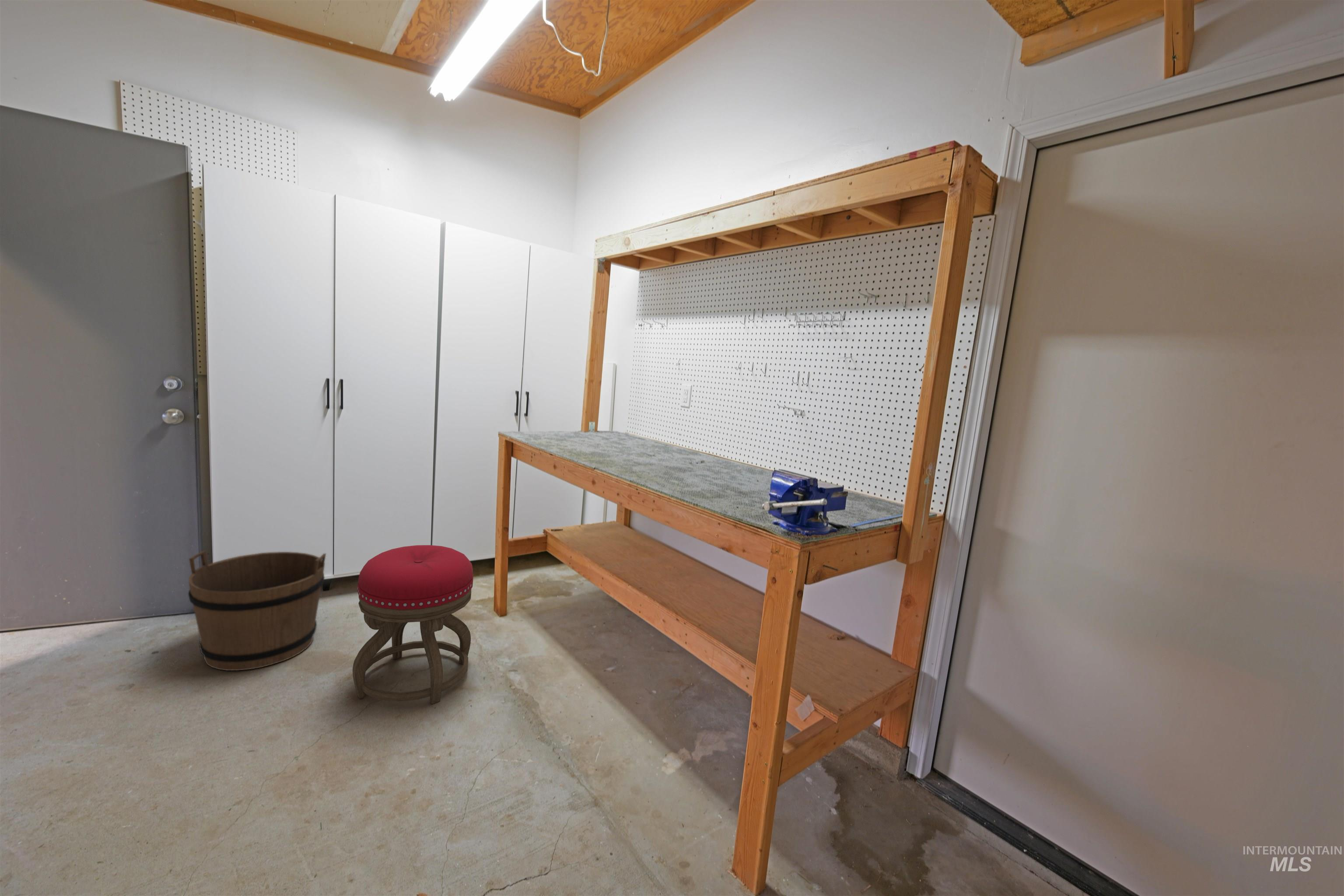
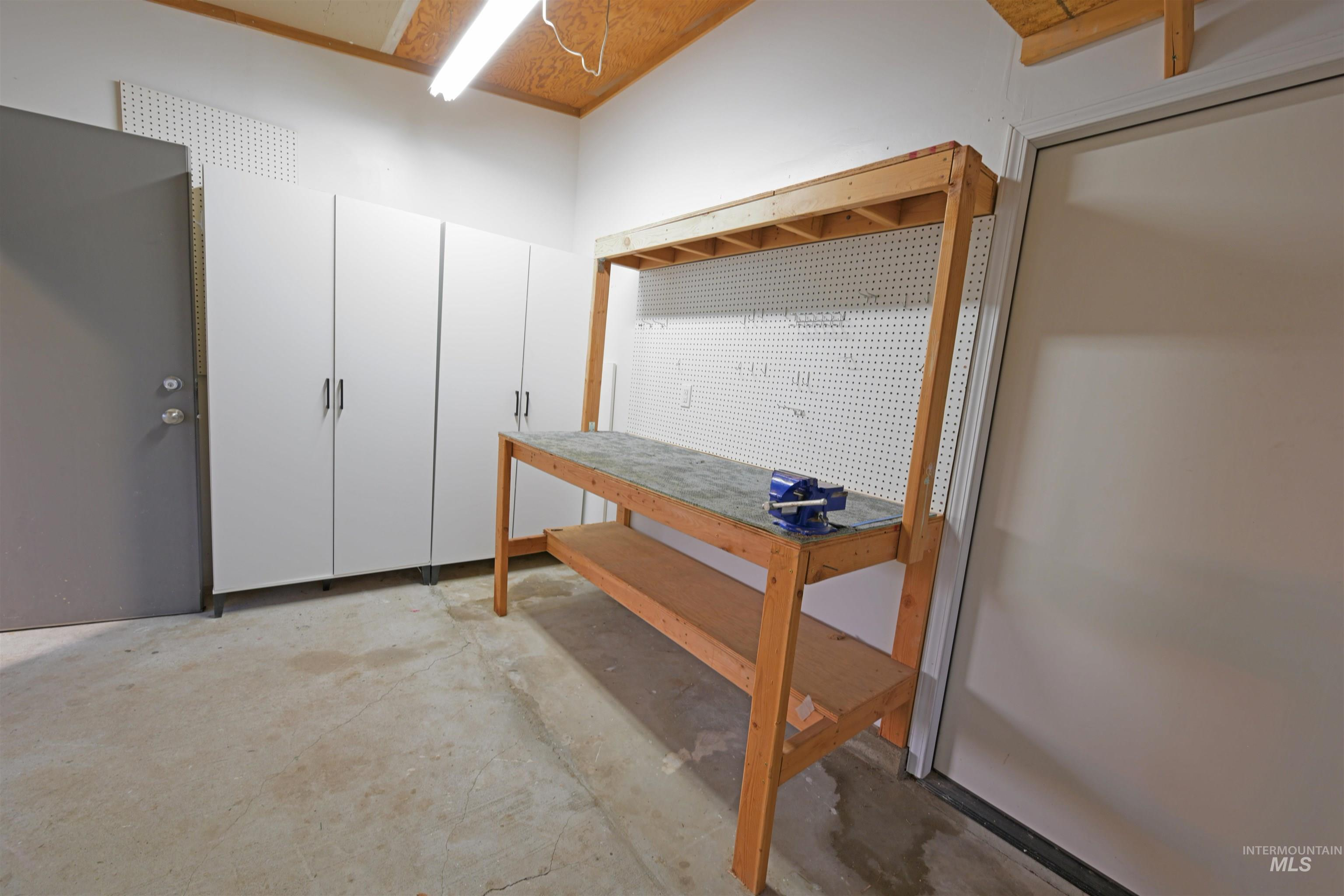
- bucket [188,551,327,671]
- stool [352,545,474,705]
